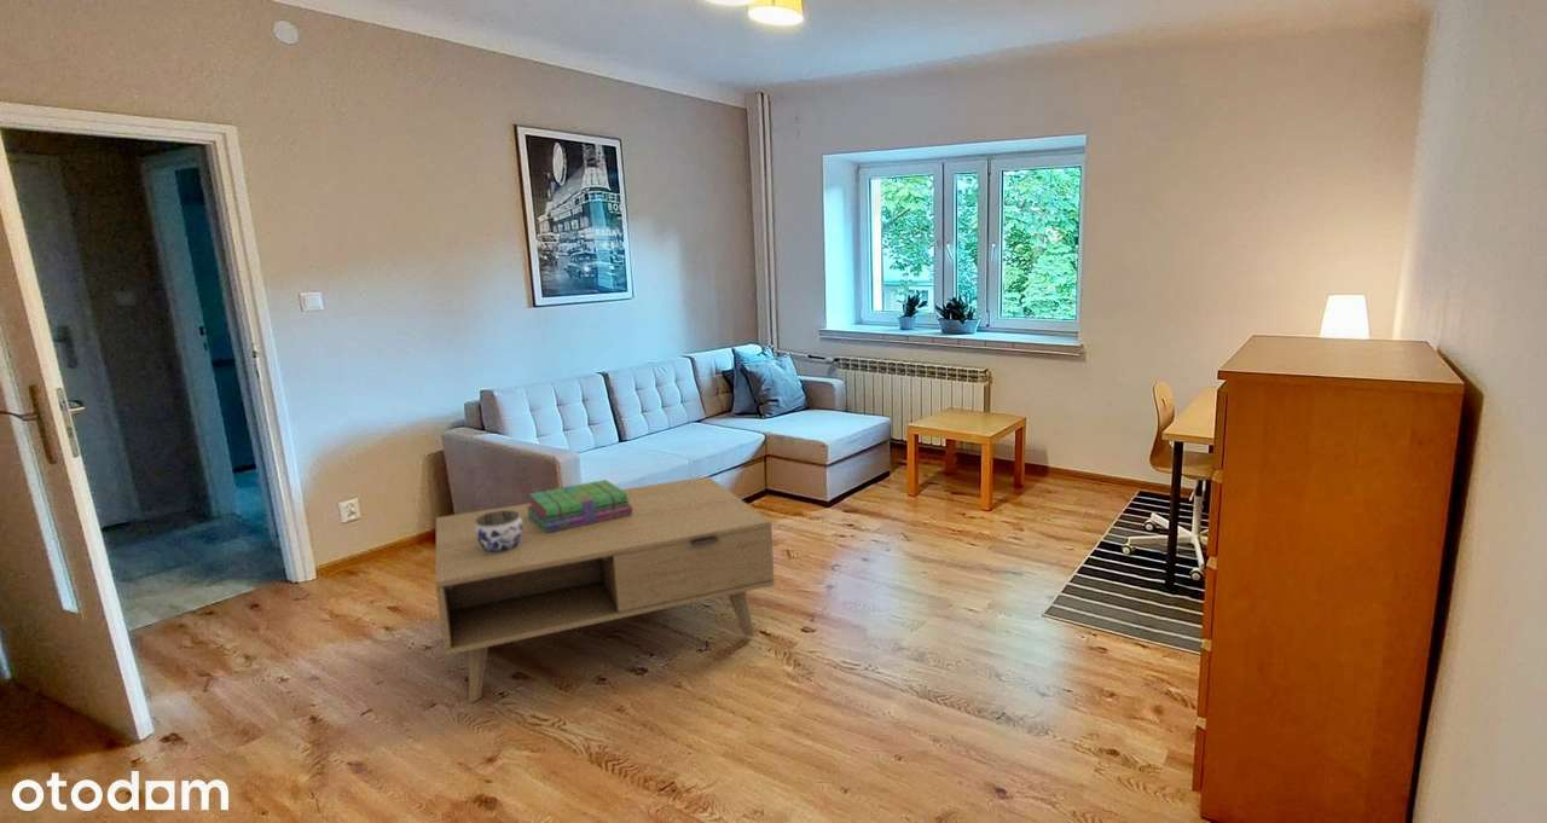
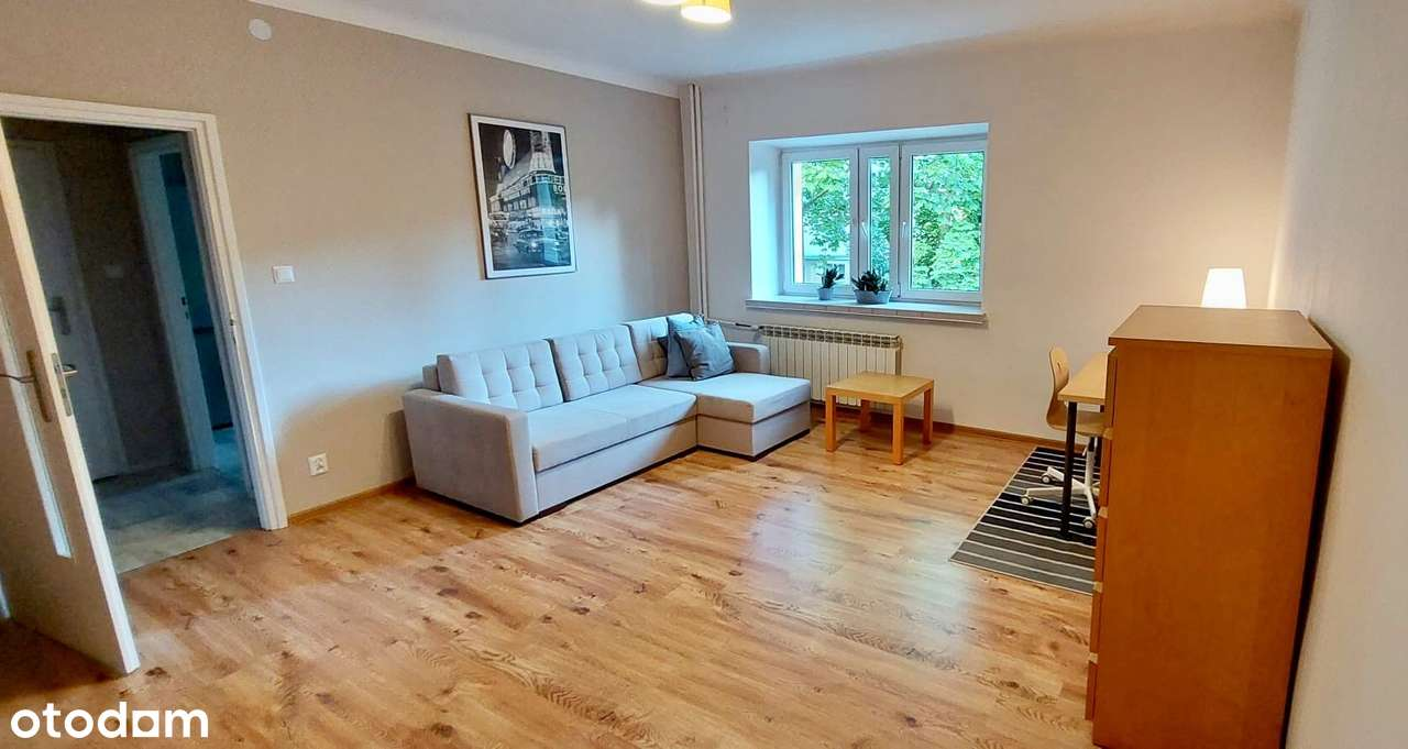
- coffee table [434,475,776,703]
- stack of books [527,479,632,533]
- jar [475,510,522,552]
